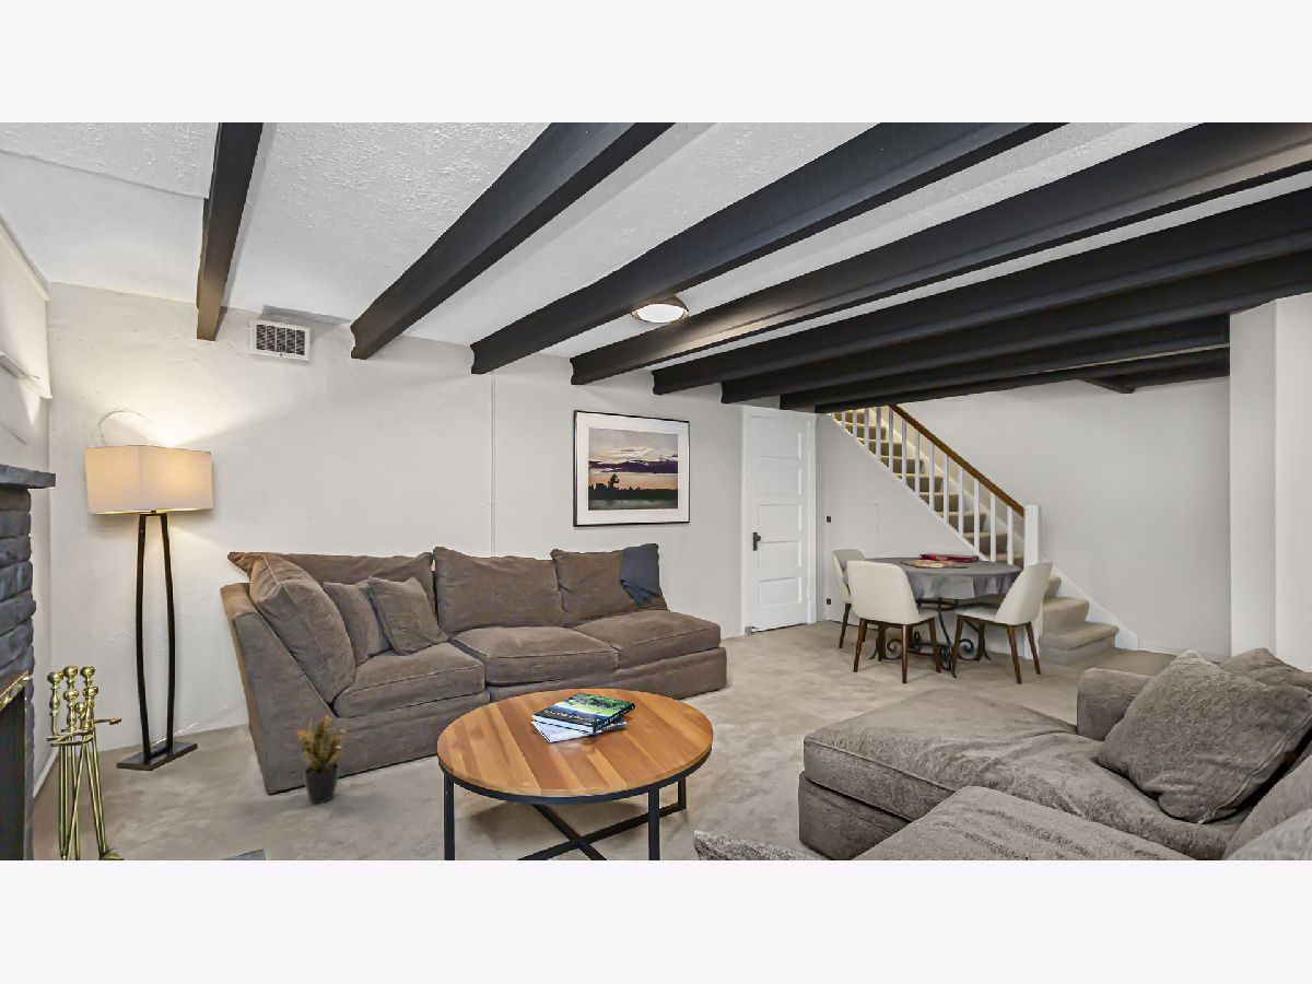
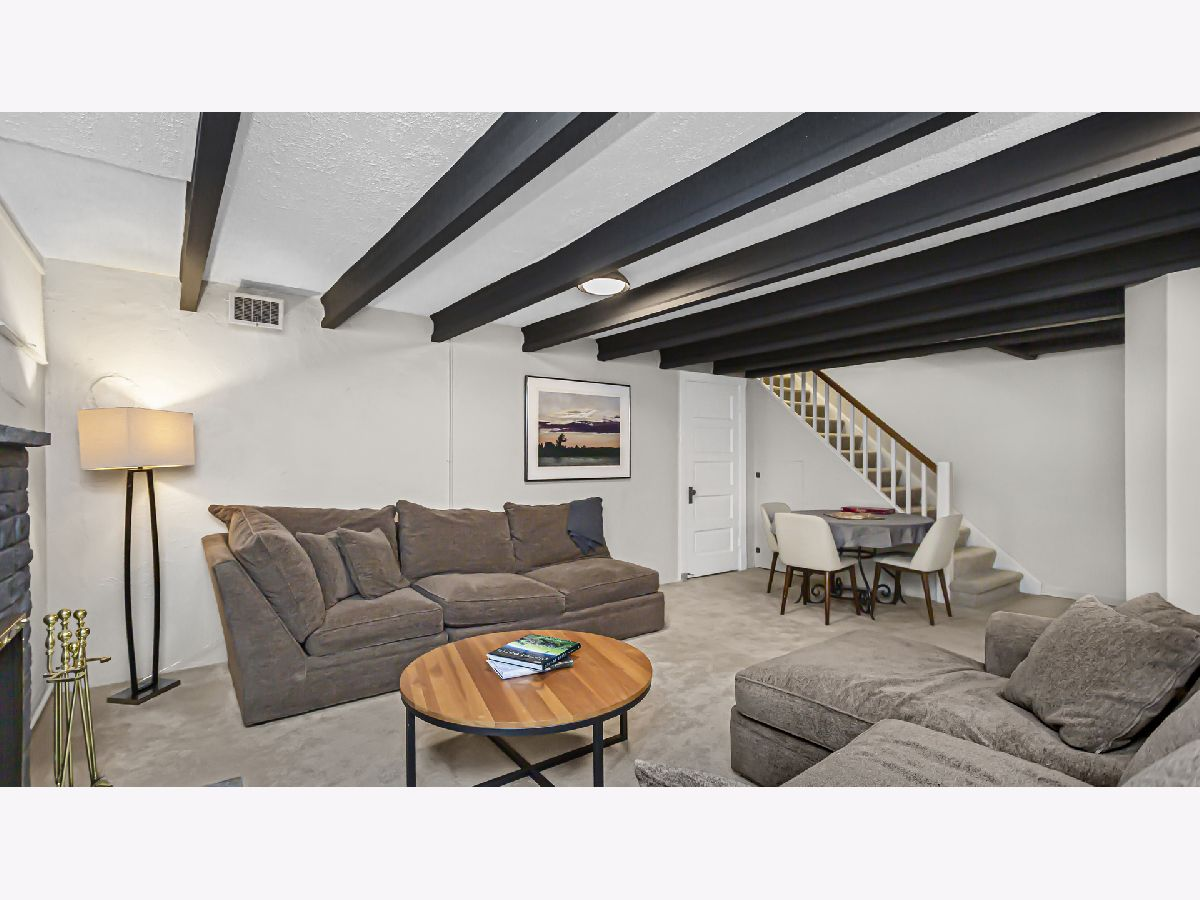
- potted plant [295,713,349,805]
